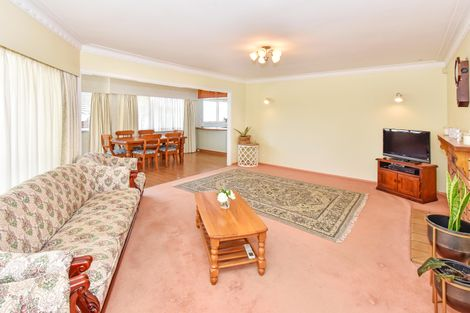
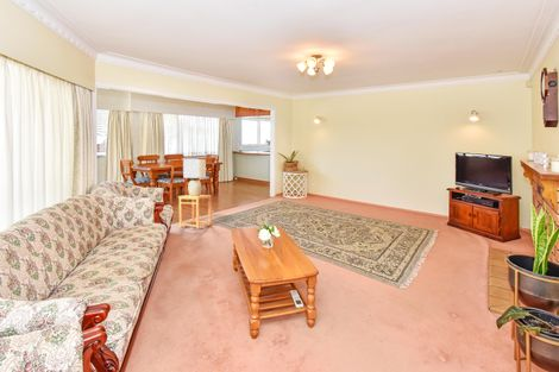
+ lamp [182,158,207,196]
+ side table [177,194,213,229]
